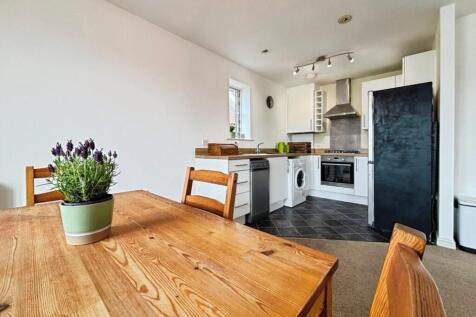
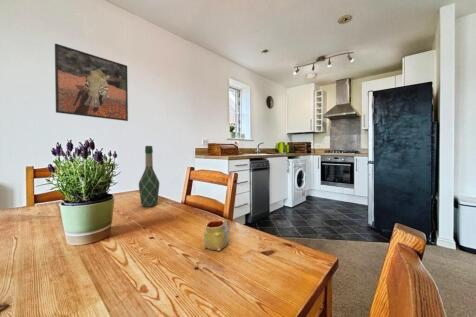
+ mug [202,219,231,252]
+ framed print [54,42,129,122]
+ wine bottle [138,145,160,208]
